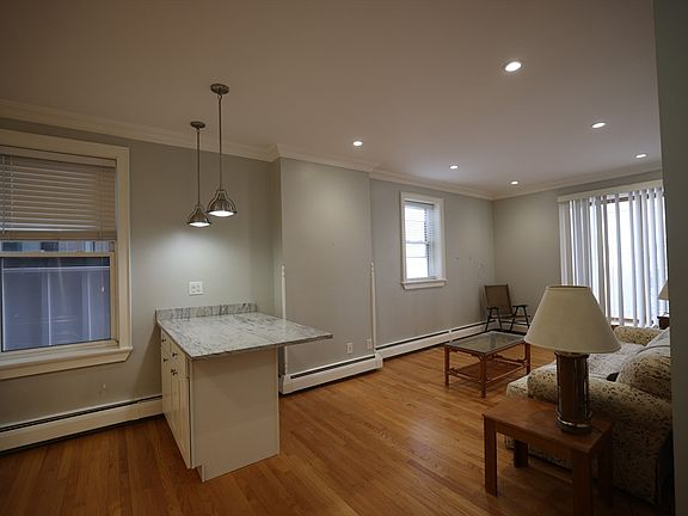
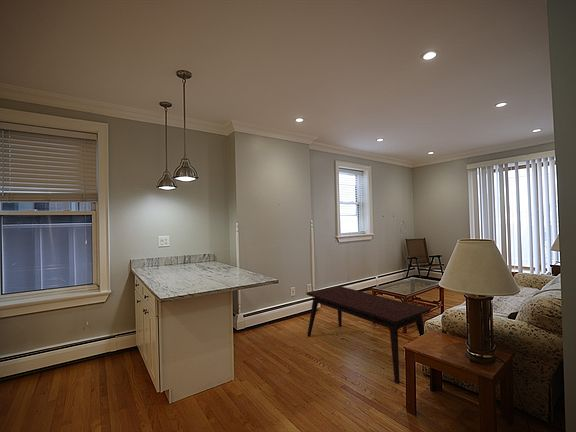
+ coffee table [305,285,432,384]
